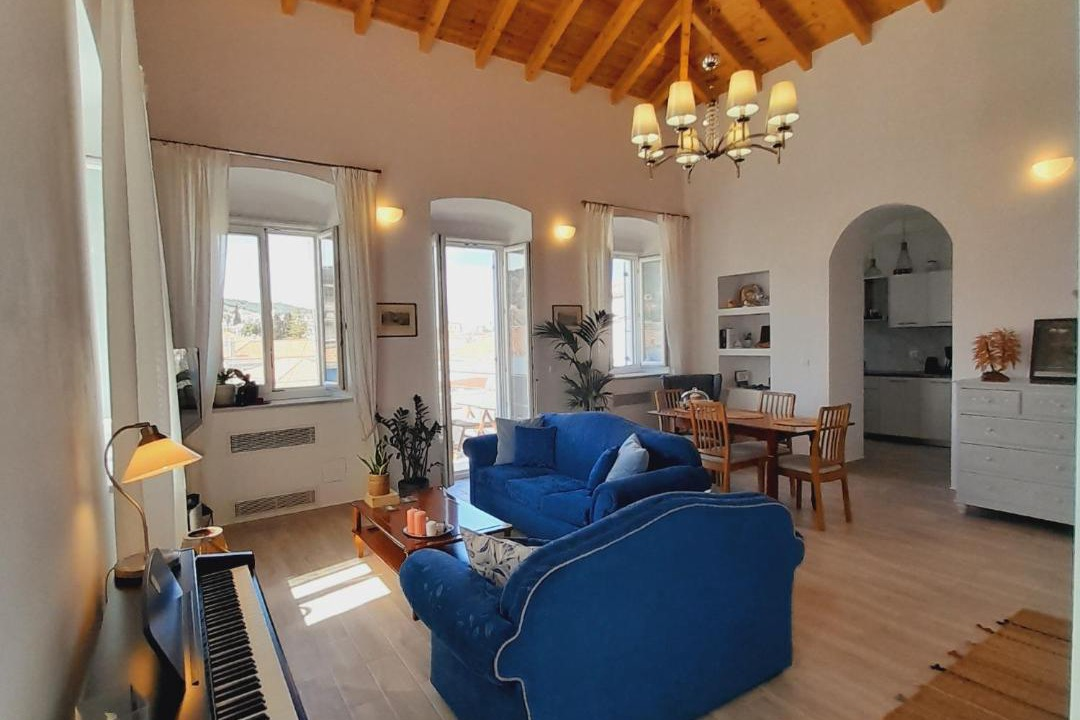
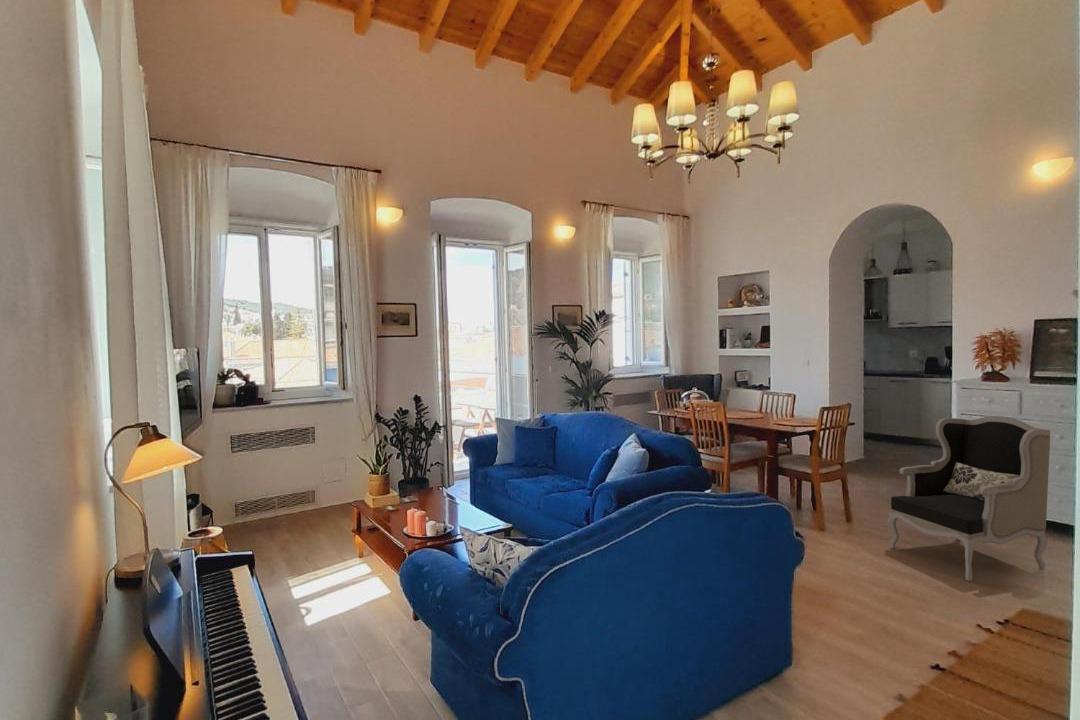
+ armchair [887,415,1051,582]
